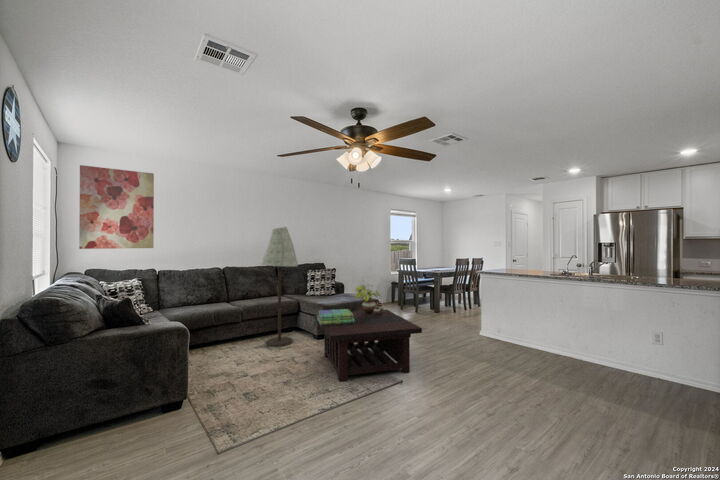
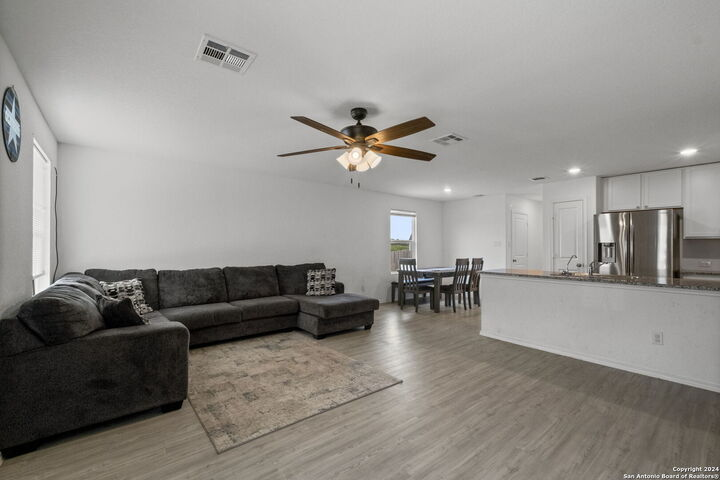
- potted plant [354,283,385,314]
- floor lamp [260,226,299,348]
- wall art [78,164,155,250]
- stack of books [317,308,354,325]
- coffee table [313,309,423,383]
